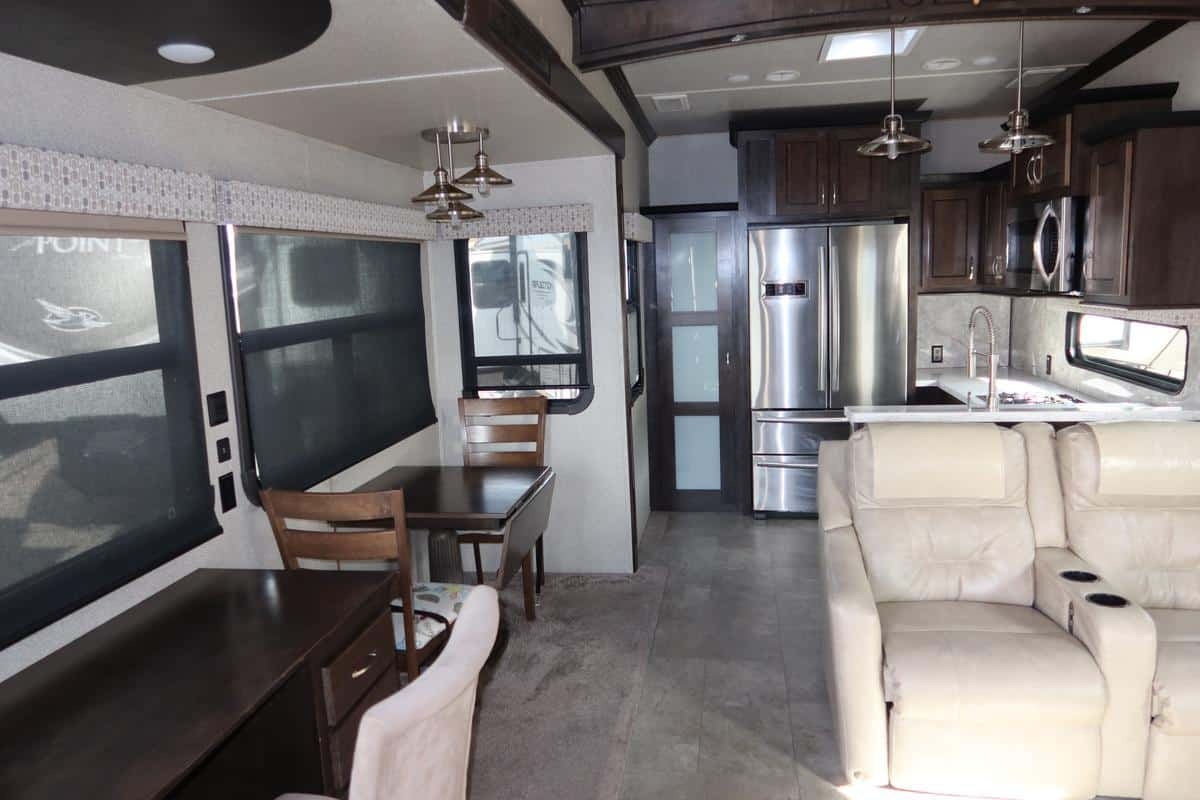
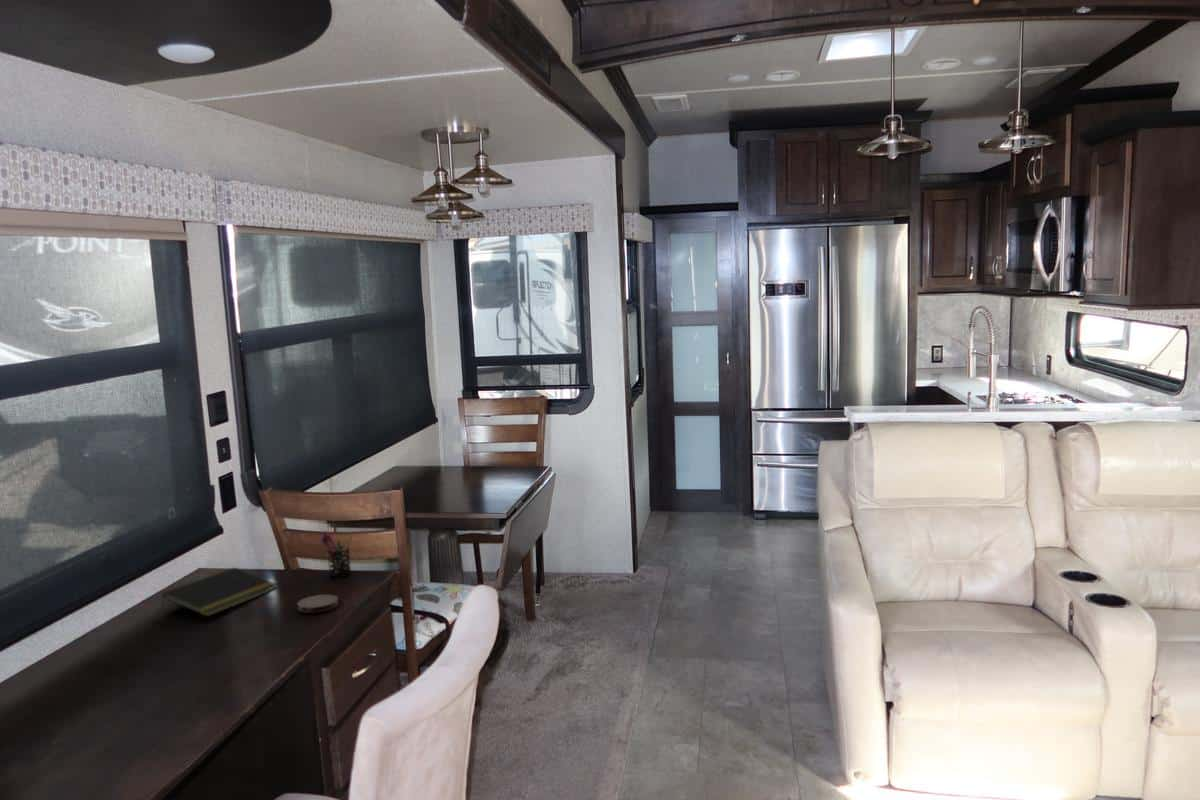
+ pen holder [320,531,354,578]
+ notepad [160,567,279,618]
+ coaster [296,594,339,614]
